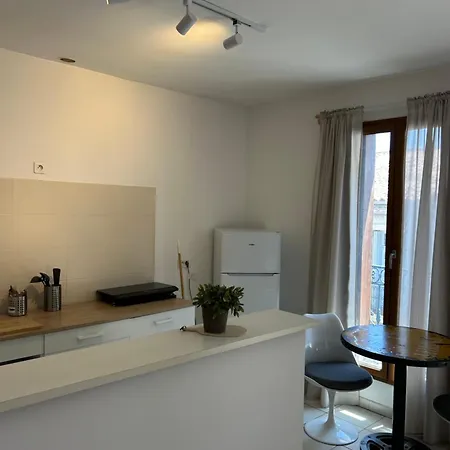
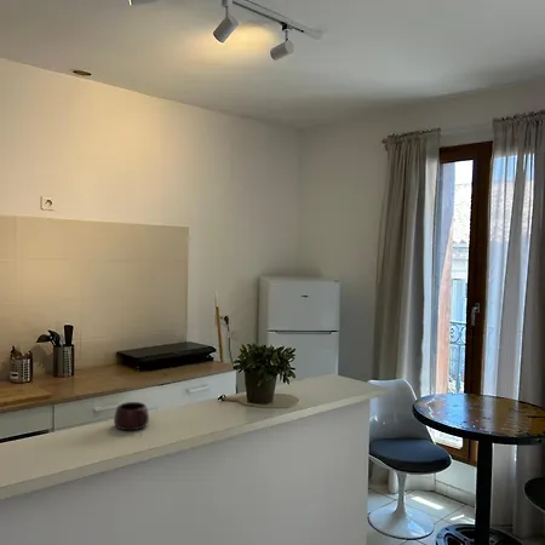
+ mug [113,401,150,431]
